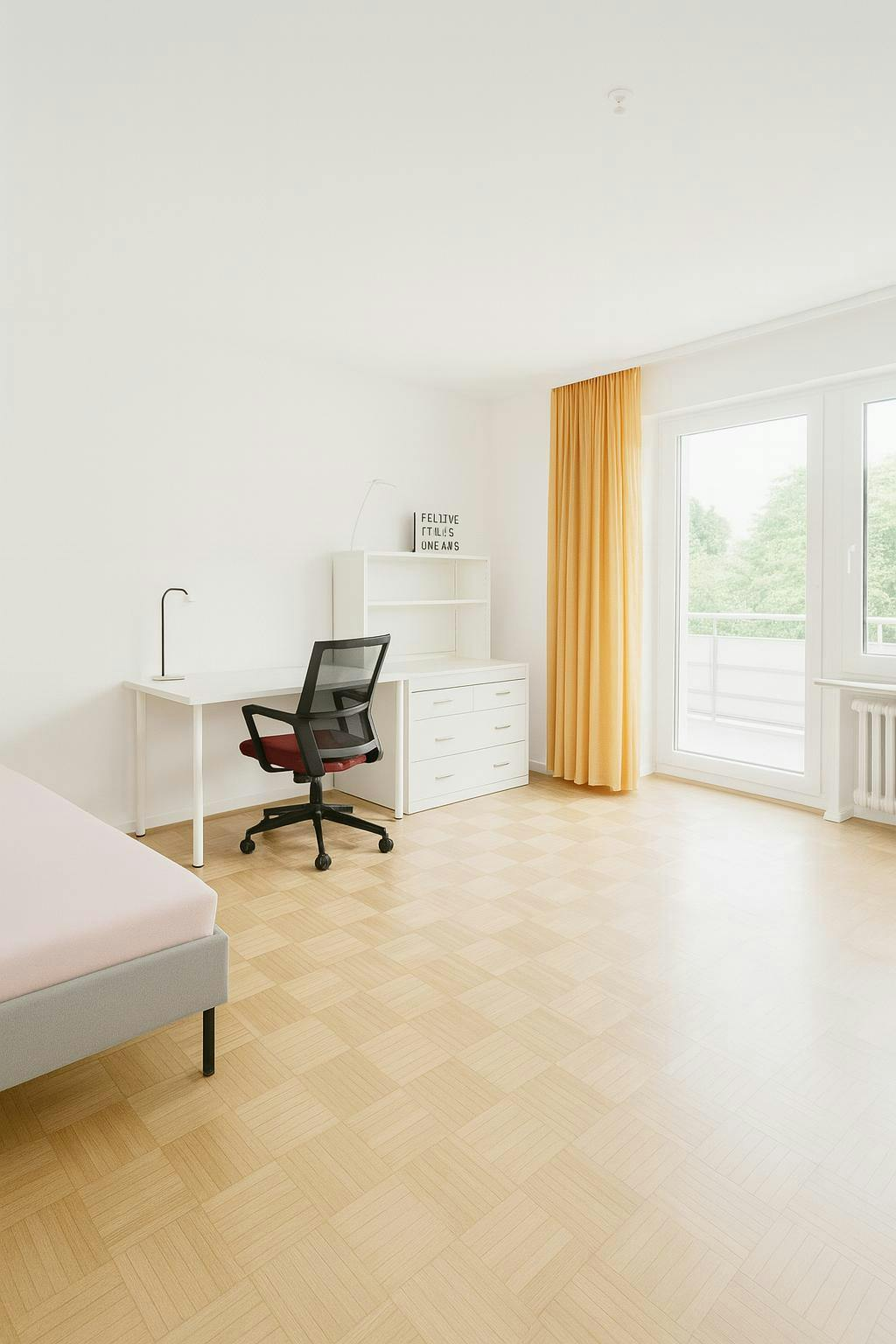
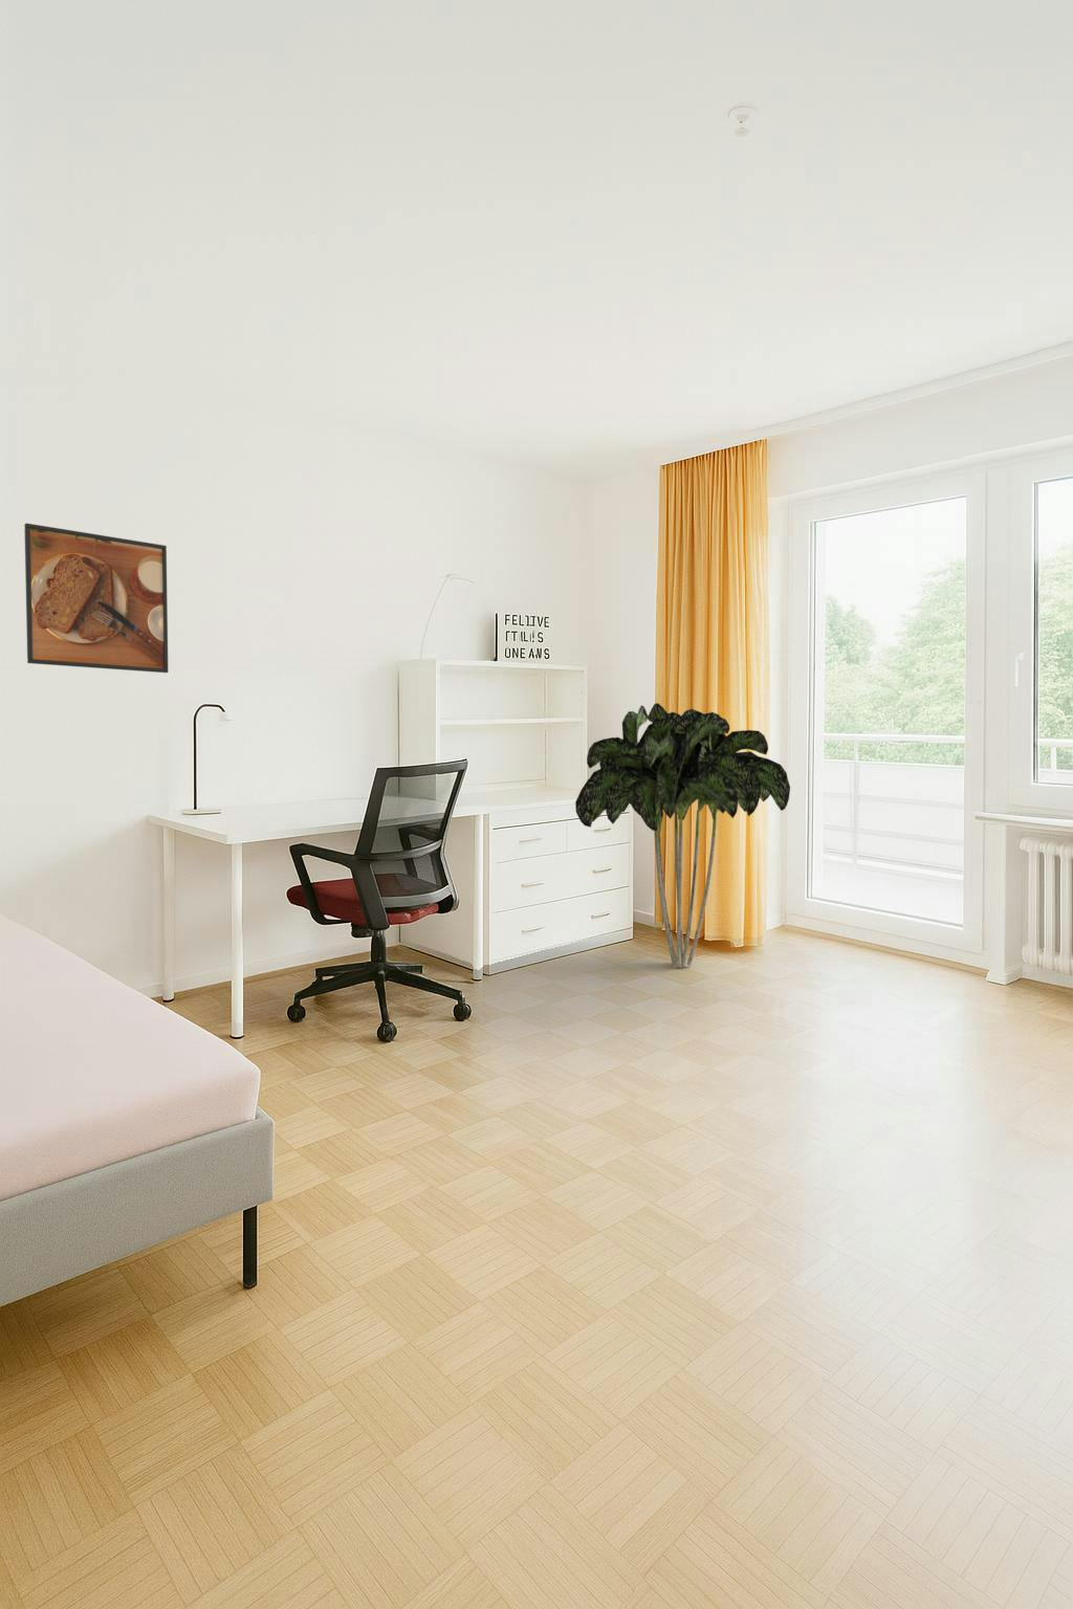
+ indoor plant [574,703,792,969]
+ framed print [23,523,170,674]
